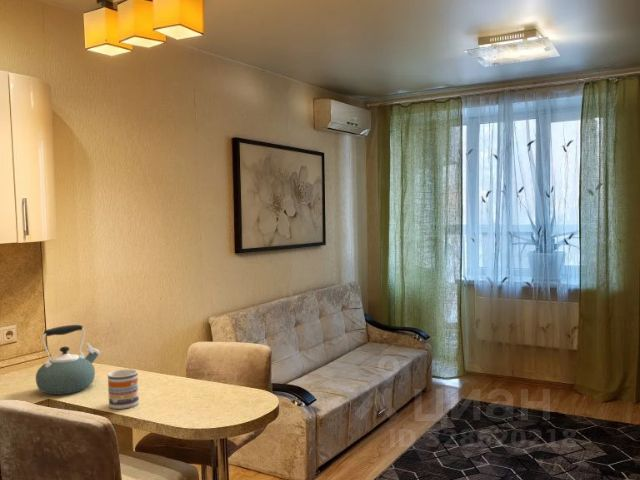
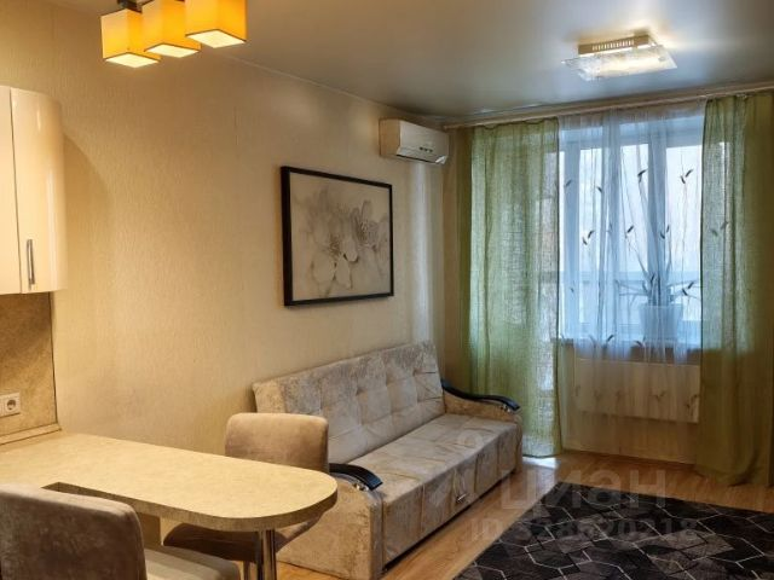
- mug [107,368,140,410]
- kettle [35,324,101,396]
